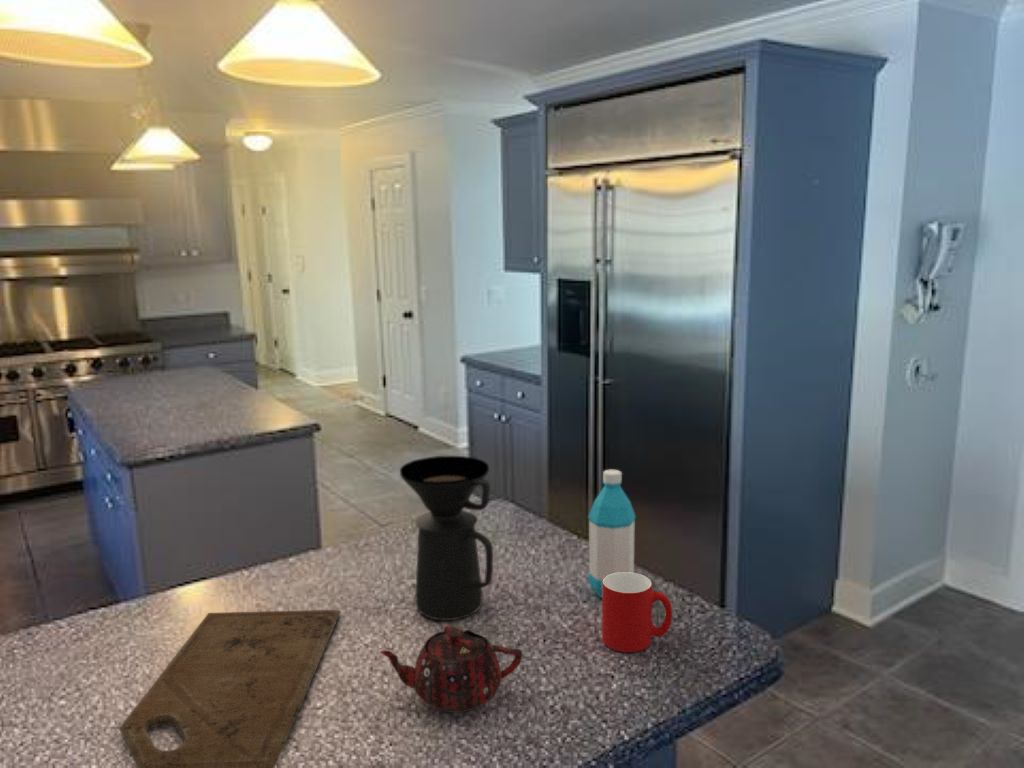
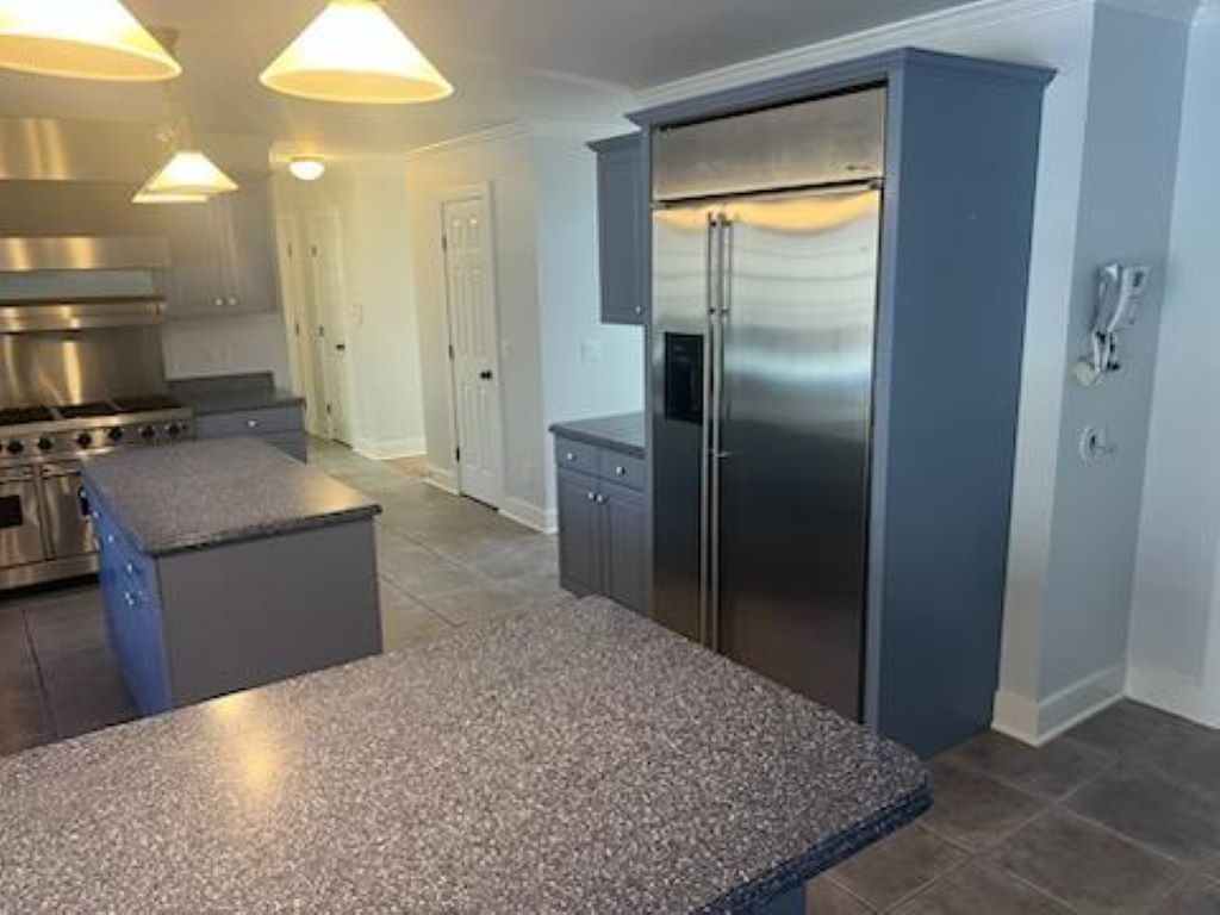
- coffee maker [399,455,494,621]
- water bottle [587,468,637,599]
- cup [601,572,673,653]
- teapot [379,624,523,714]
- cutting board [118,609,342,768]
